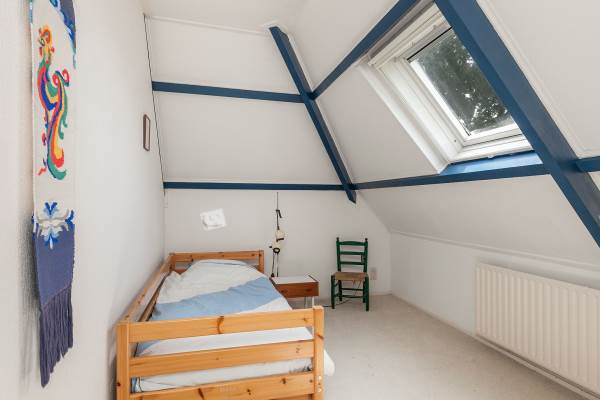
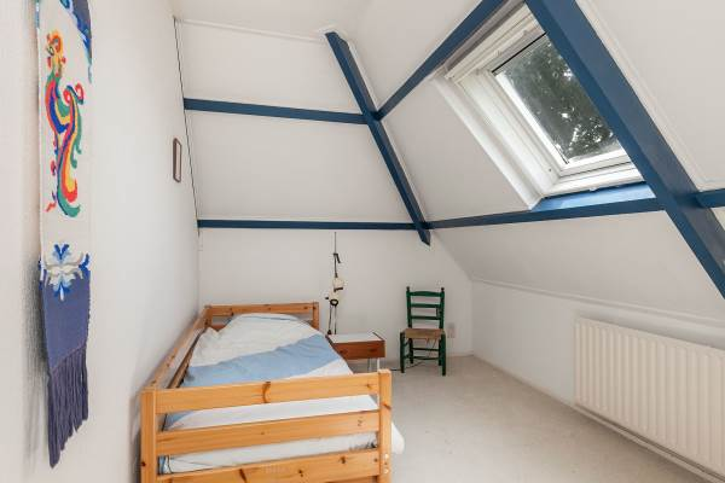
- wall ornament [200,208,227,232]
